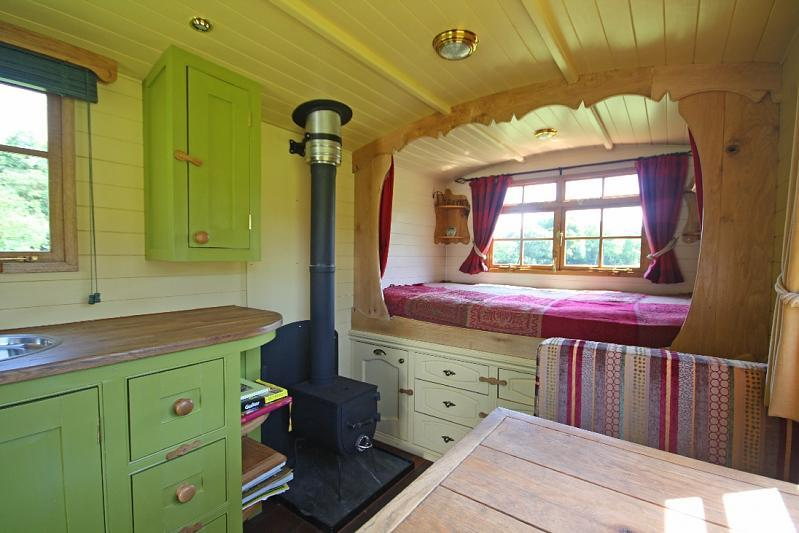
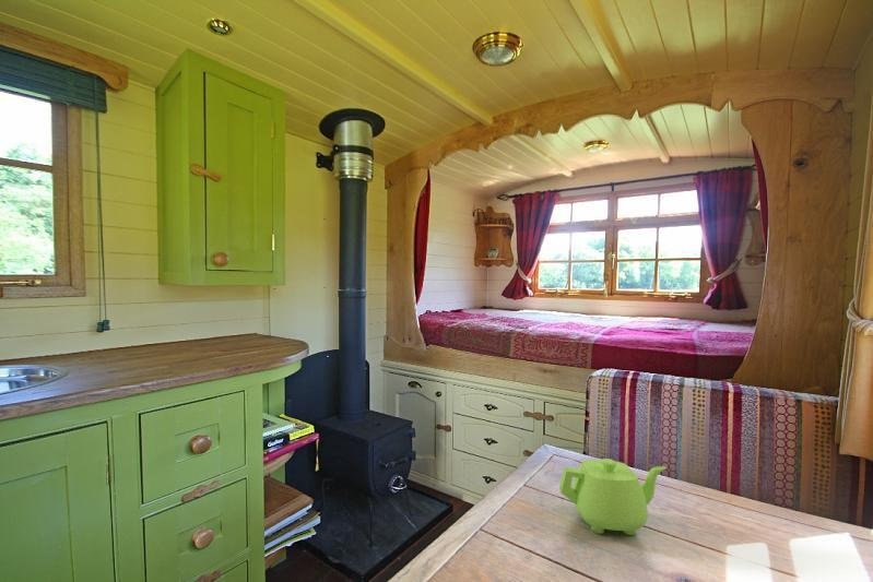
+ teapot [558,458,668,536]
